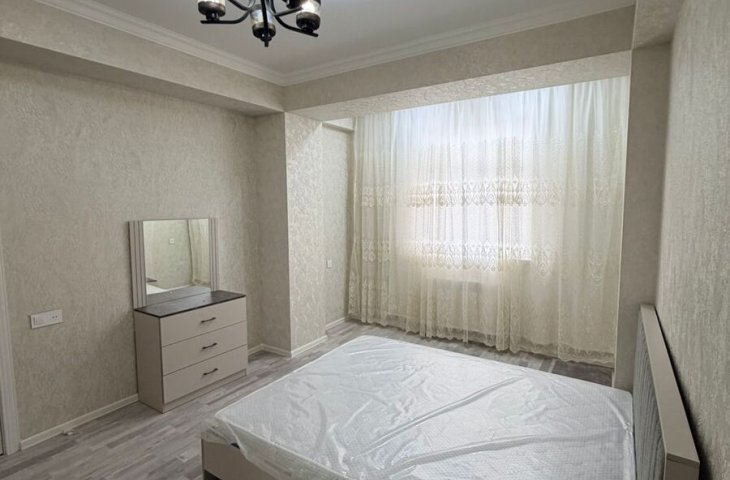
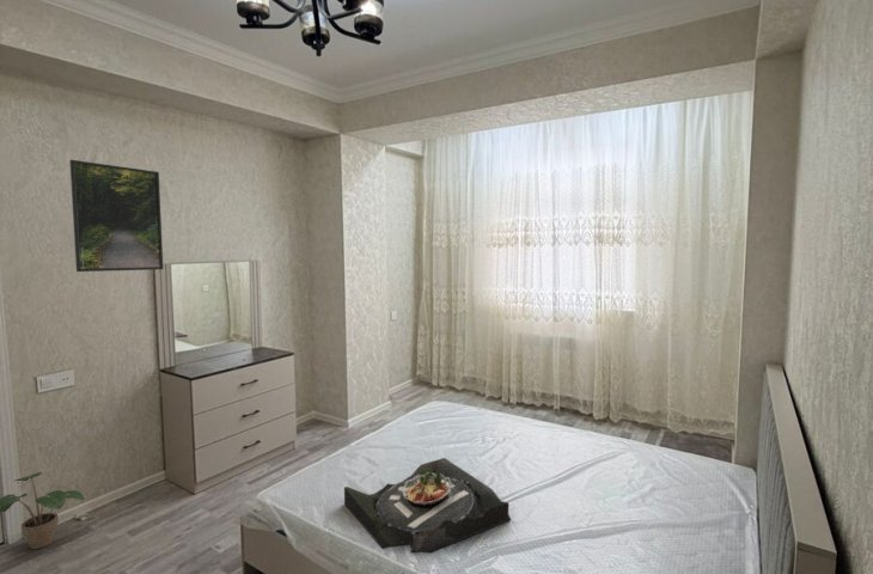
+ potted plant [0,471,85,550]
+ serving tray [343,457,512,555]
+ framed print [69,159,164,273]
